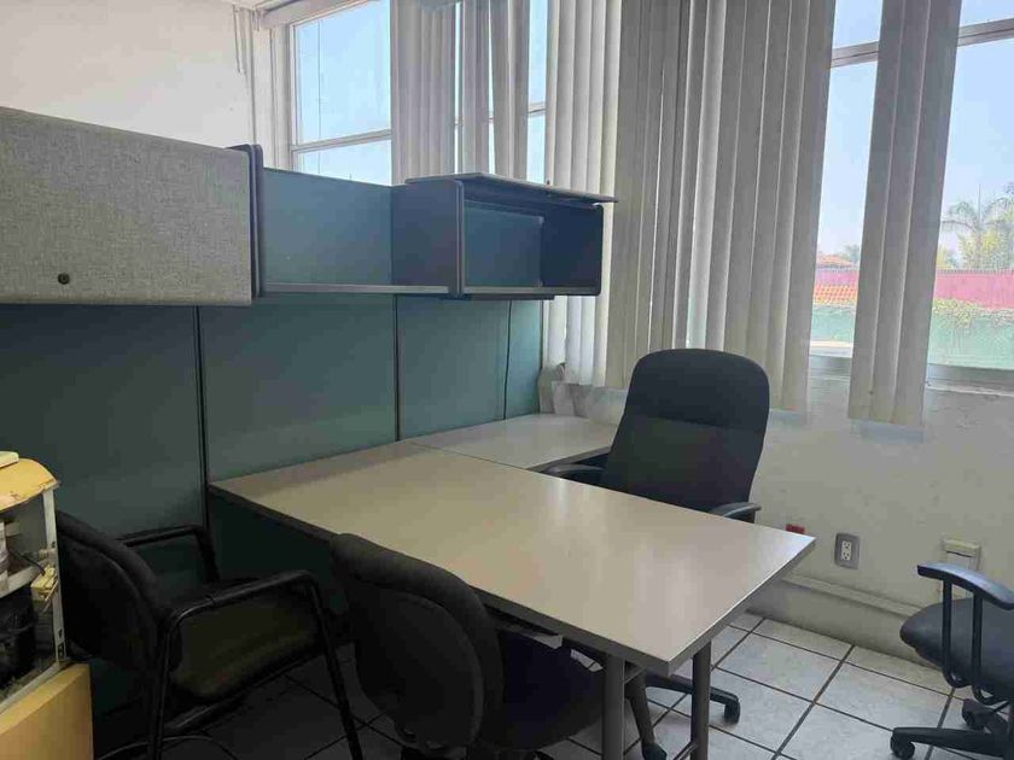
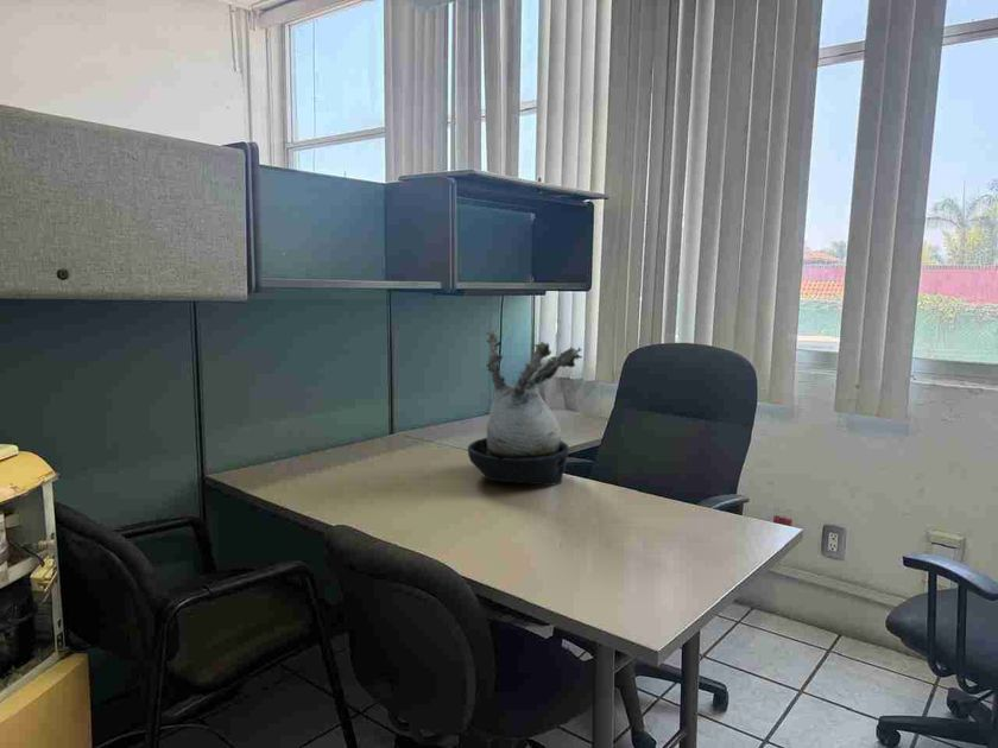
+ plant [467,330,583,487]
